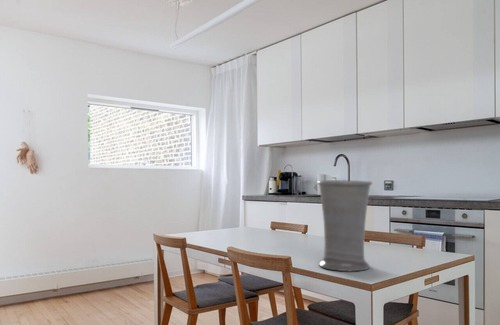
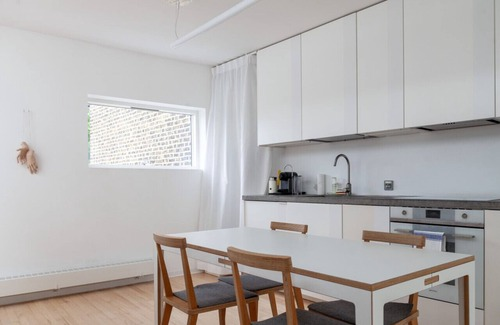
- vase [316,179,373,273]
